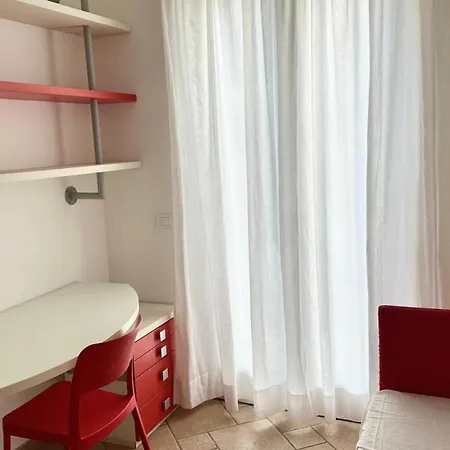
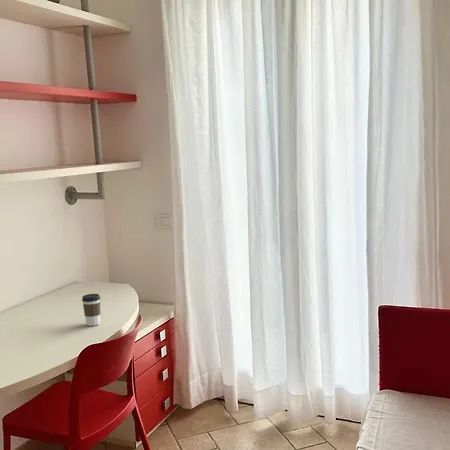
+ coffee cup [81,293,101,327]
